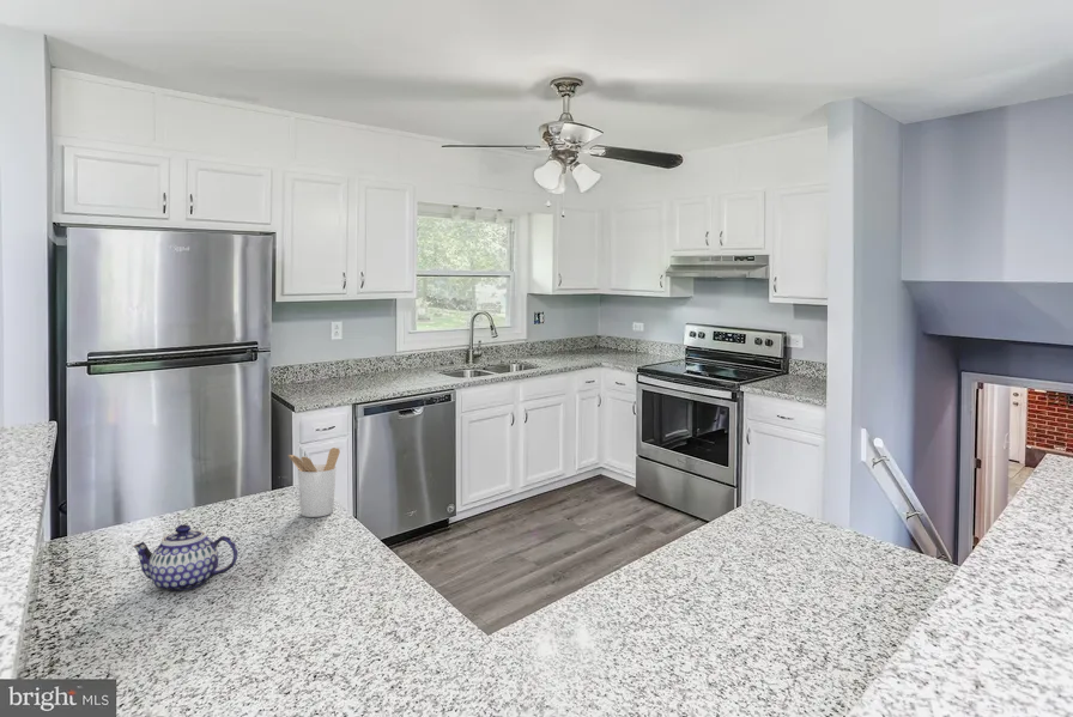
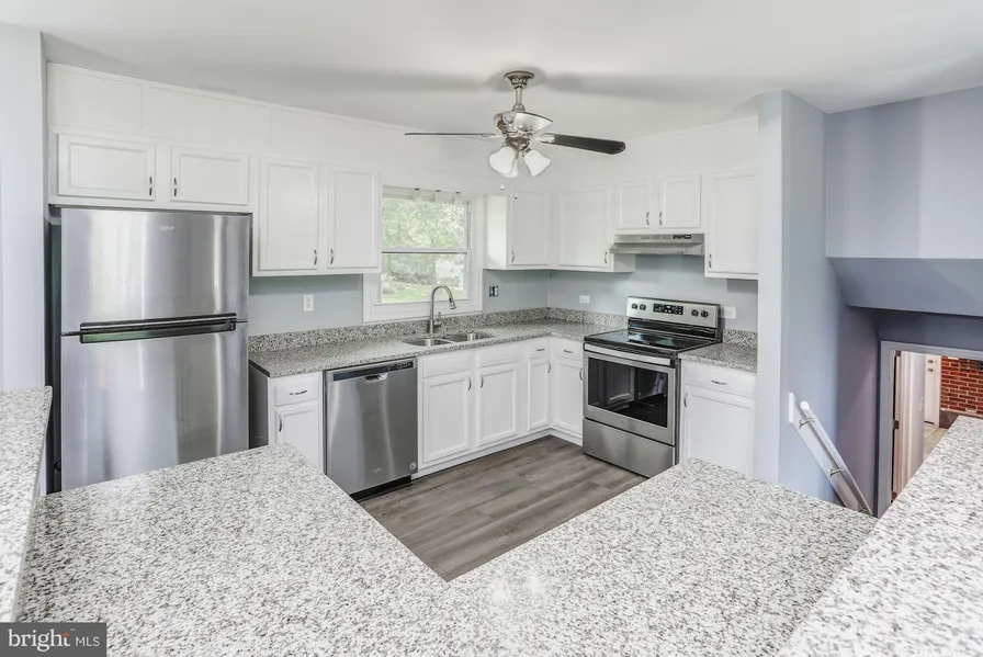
- teapot [132,523,238,591]
- utensil holder [287,446,341,518]
